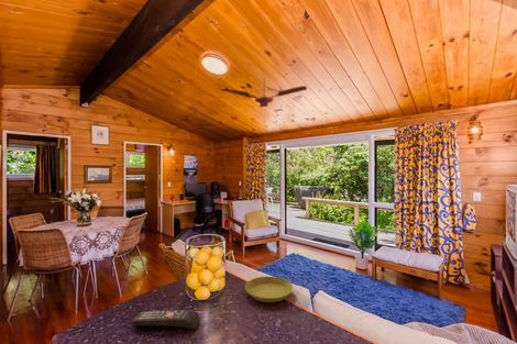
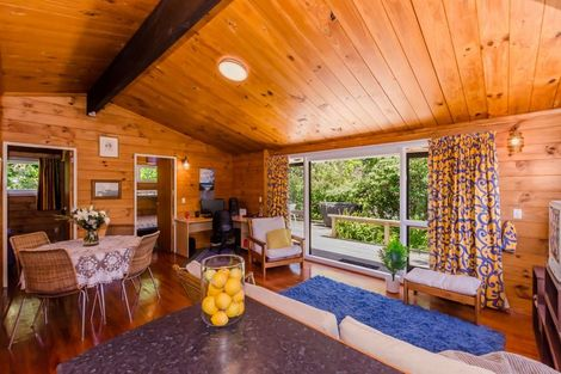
- remote control [131,309,201,331]
- saucer [244,276,294,303]
- ceiling fan [220,77,308,109]
